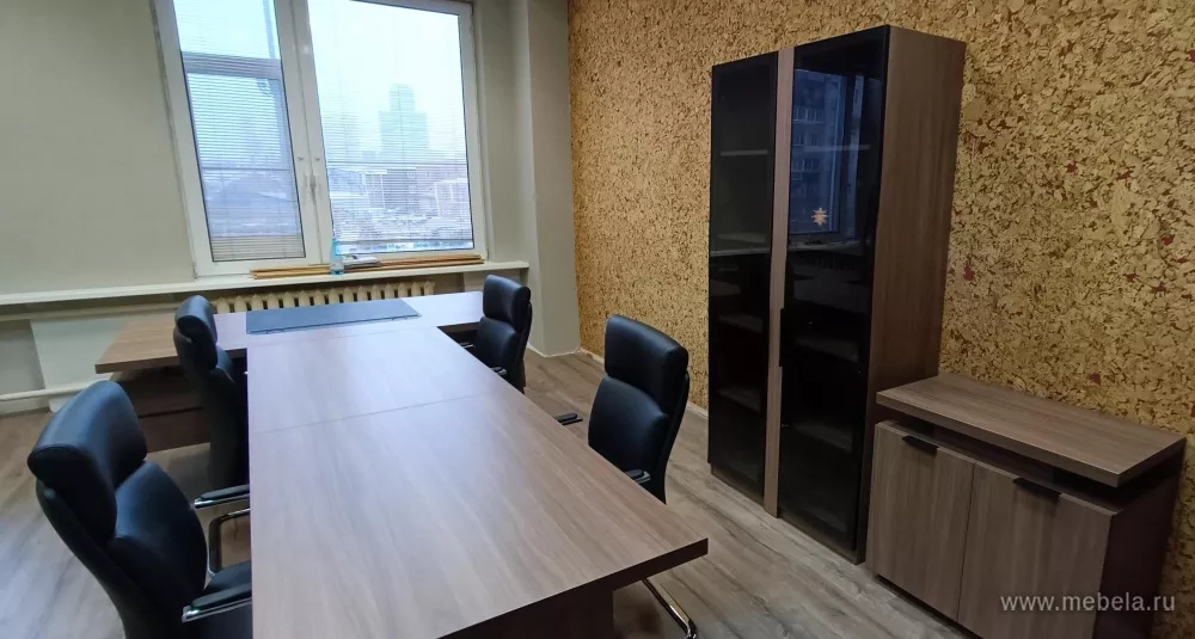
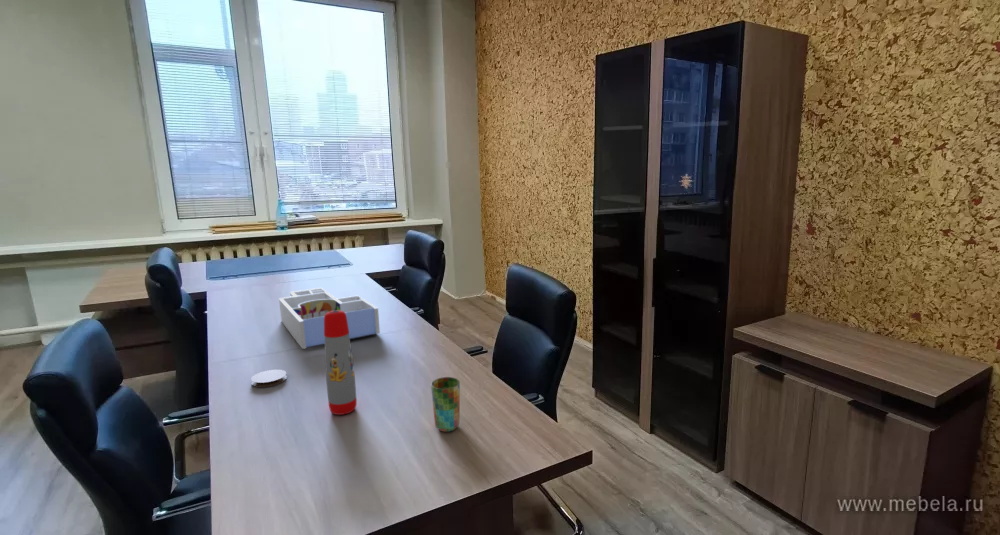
+ coaster [250,369,288,388]
+ cup [430,376,461,433]
+ water bottle [324,310,358,416]
+ desk organizer [278,287,381,350]
